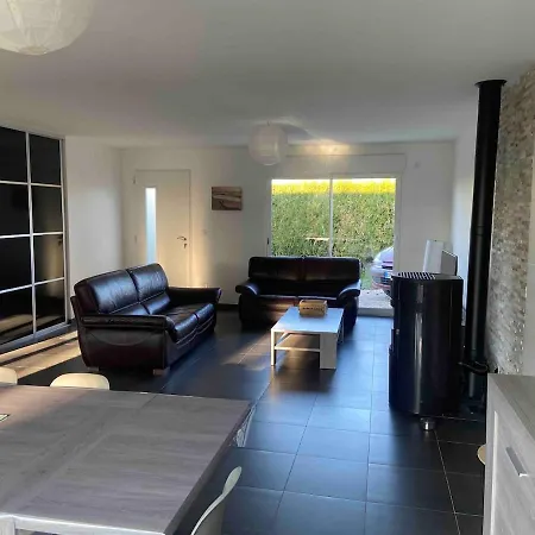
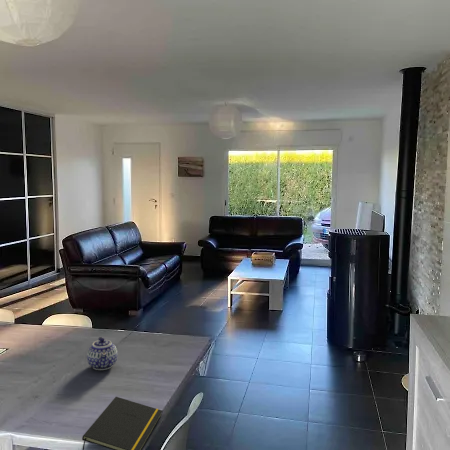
+ teapot [86,336,118,371]
+ notepad [81,396,163,450]
